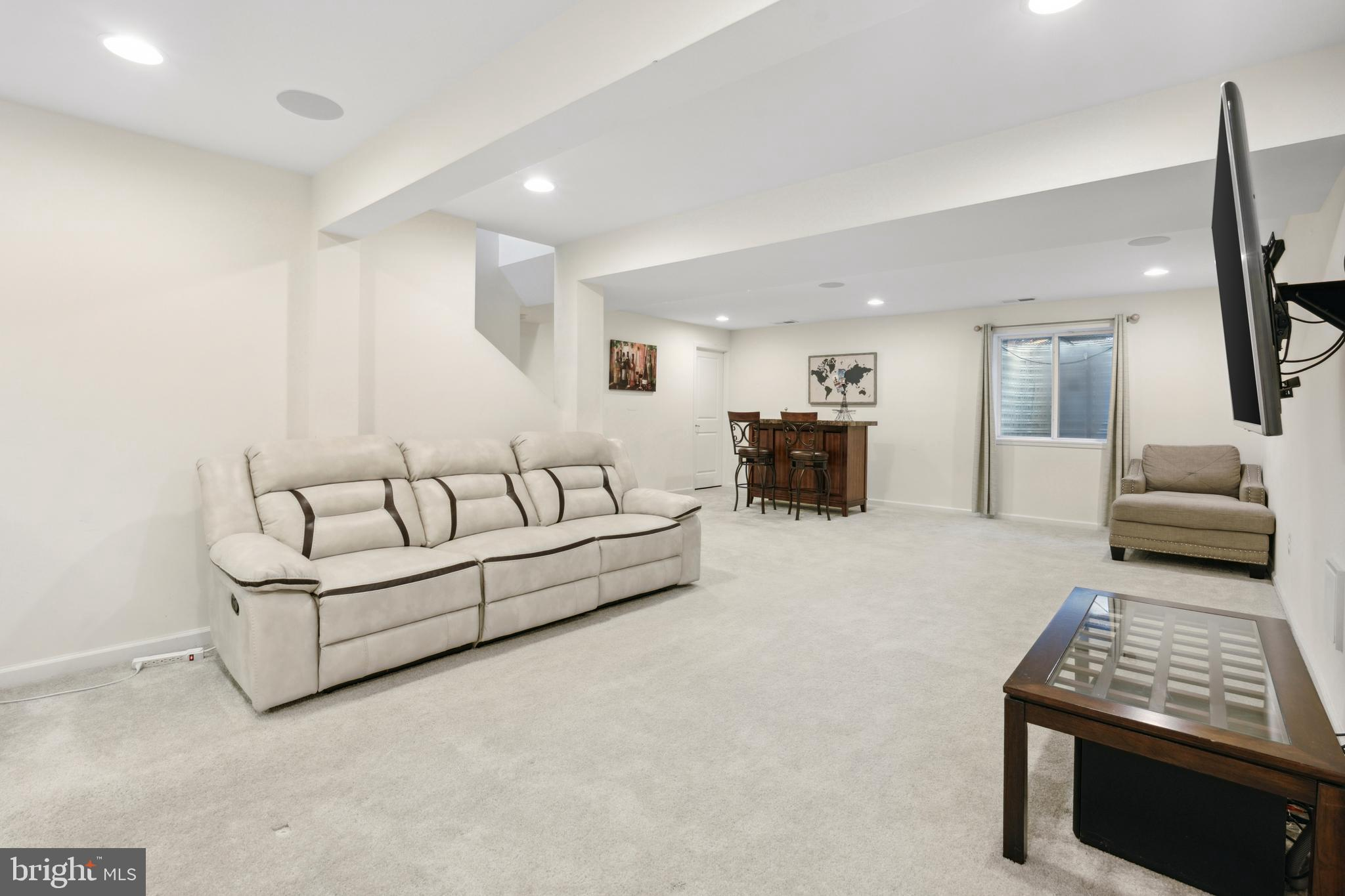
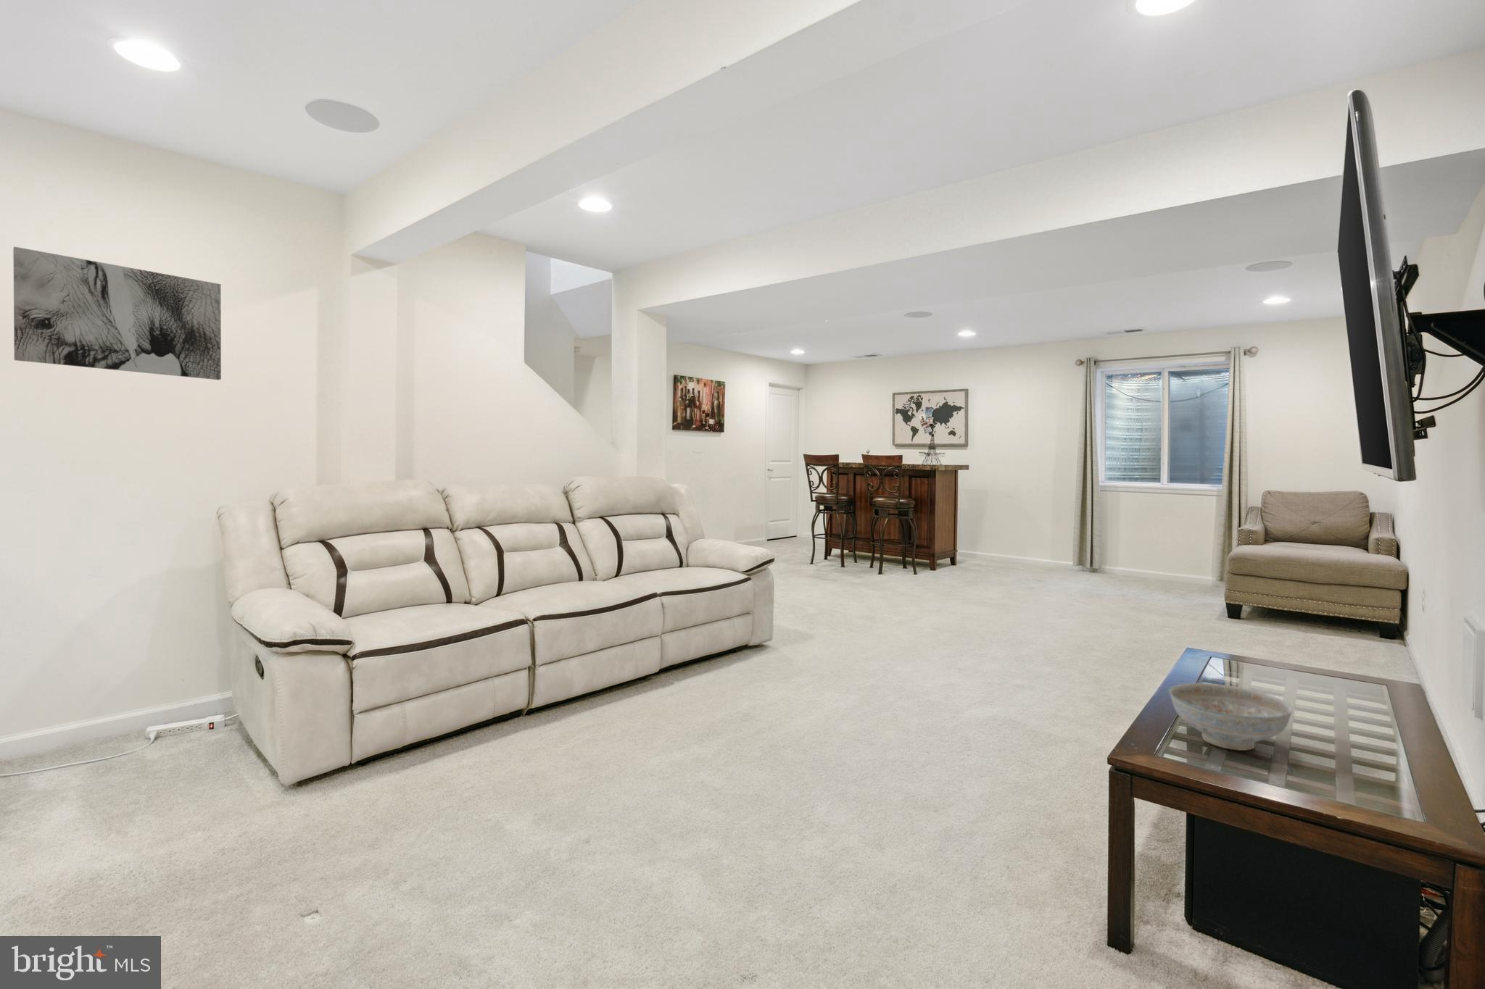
+ wall art [12,246,222,381]
+ decorative bowl [1168,682,1294,752]
